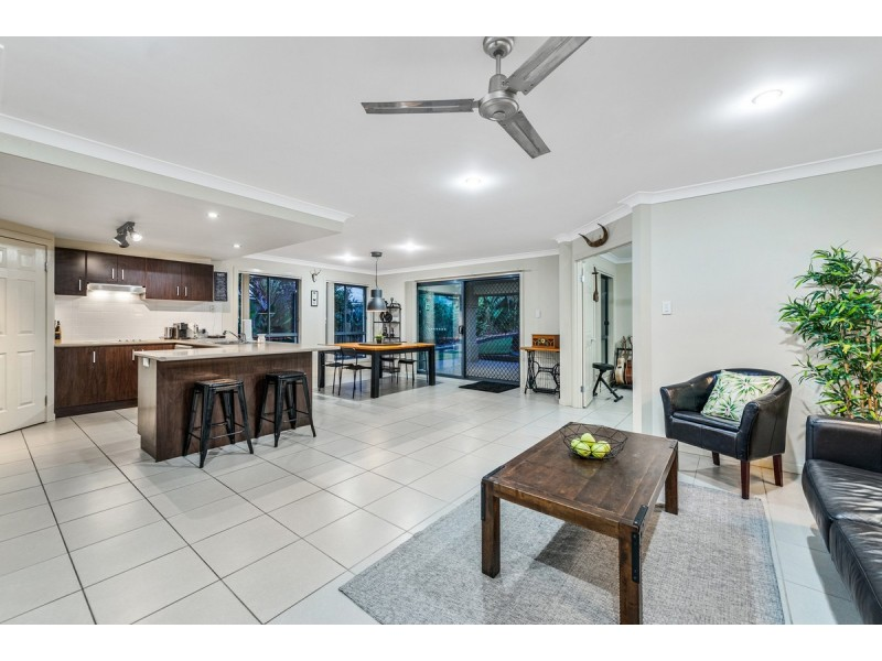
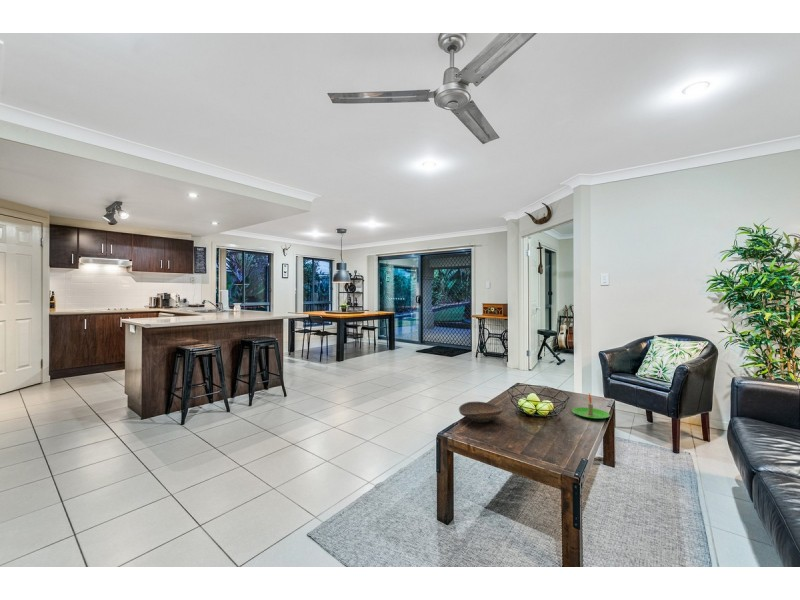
+ candle [571,393,611,420]
+ decorative bowl [458,401,504,423]
